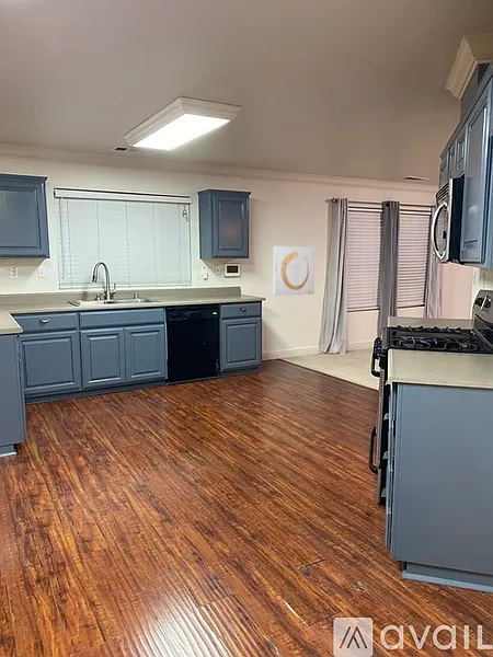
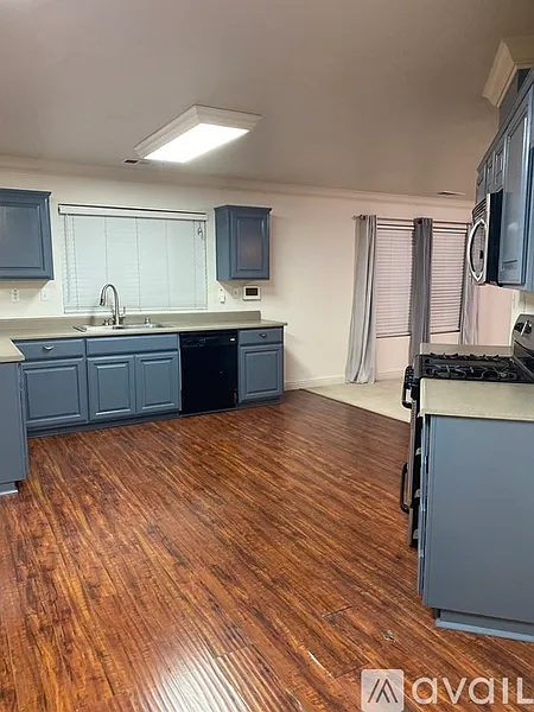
- wall art [273,245,316,297]
